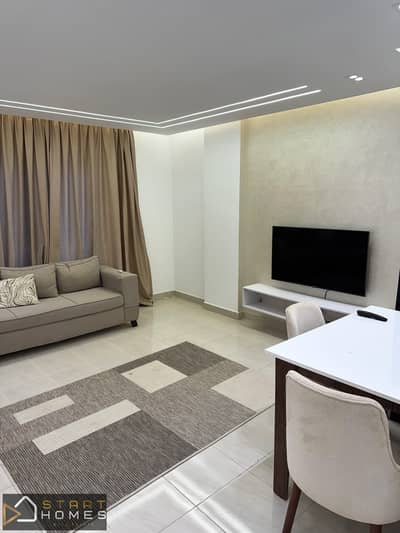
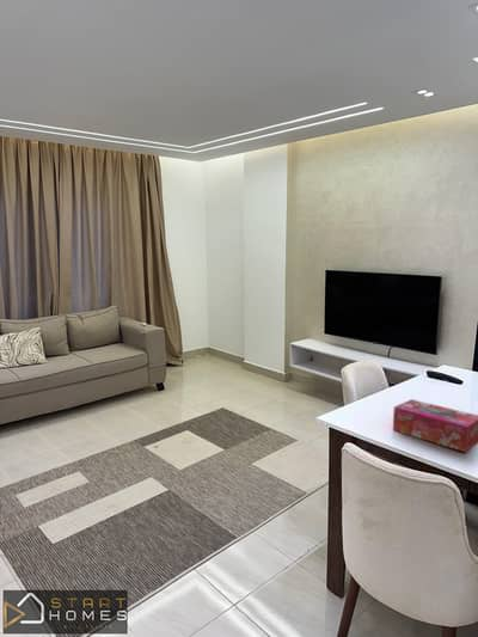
+ tissue box [392,398,478,453]
